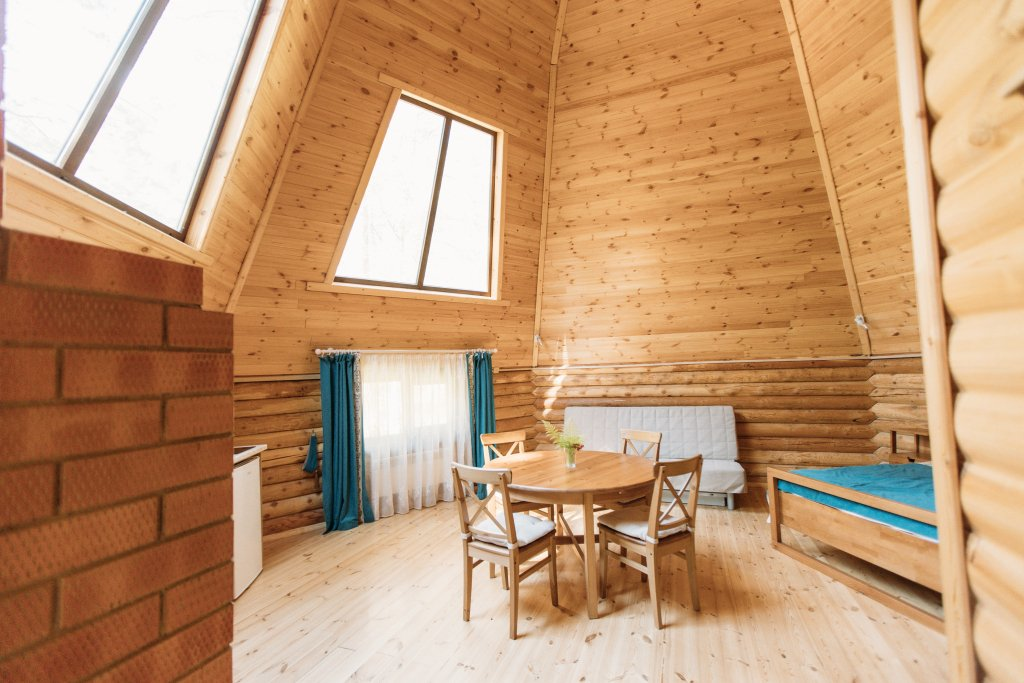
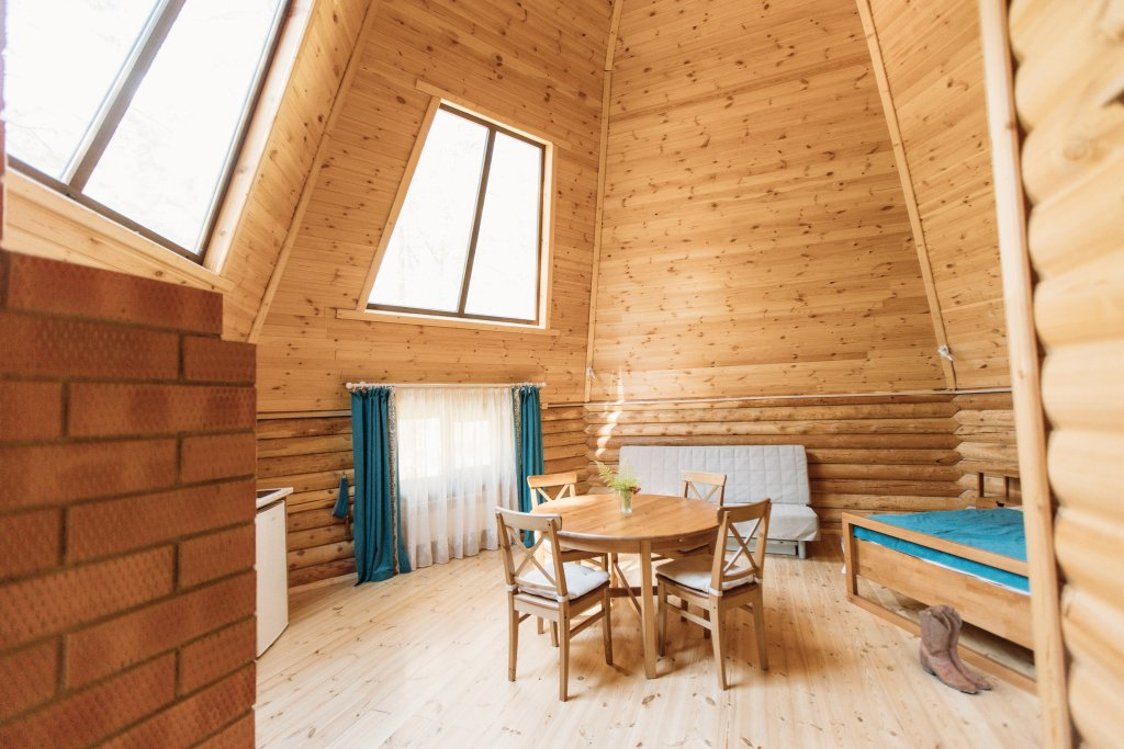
+ boots [918,603,992,694]
